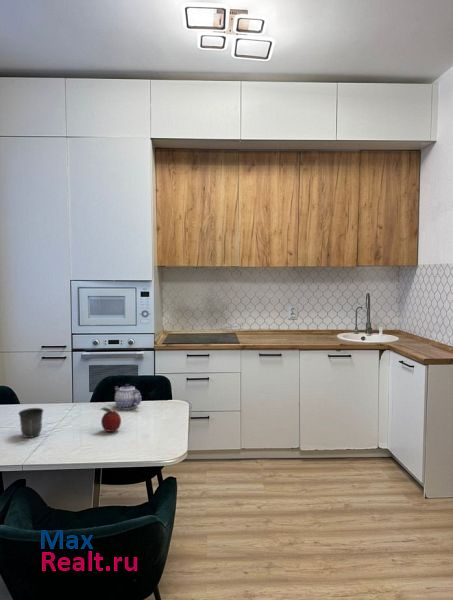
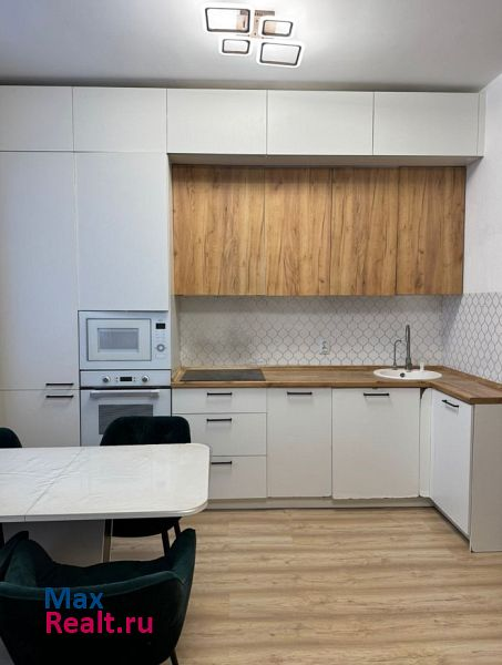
- teapot [113,383,142,411]
- mug [17,407,45,439]
- fruit [99,406,122,433]
